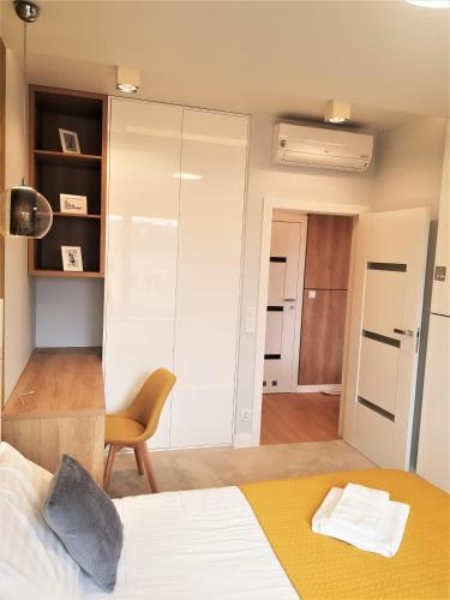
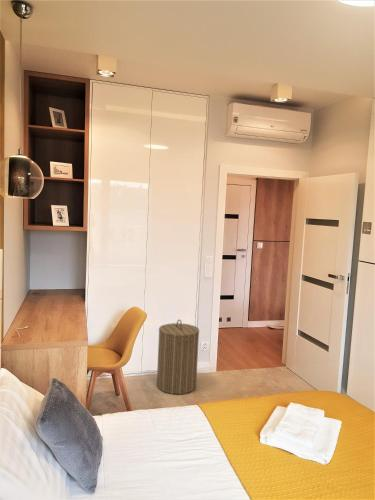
+ laundry hamper [156,318,200,395]
